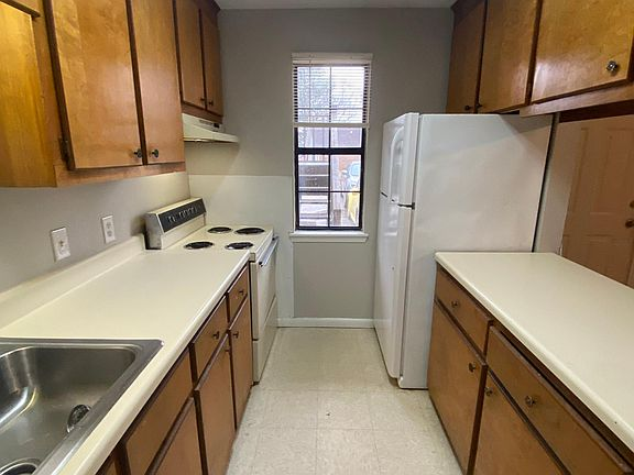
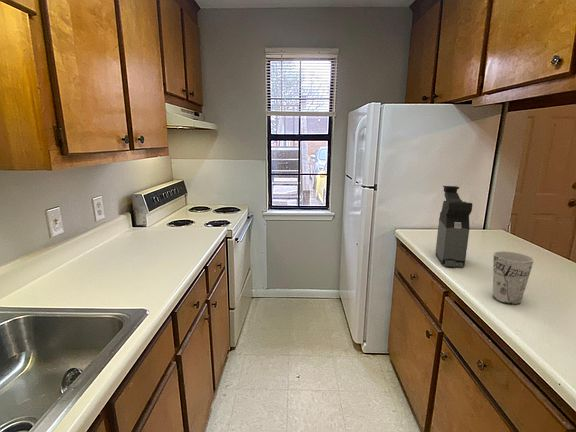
+ coffee maker [435,185,473,268]
+ cup [492,250,535,305]
